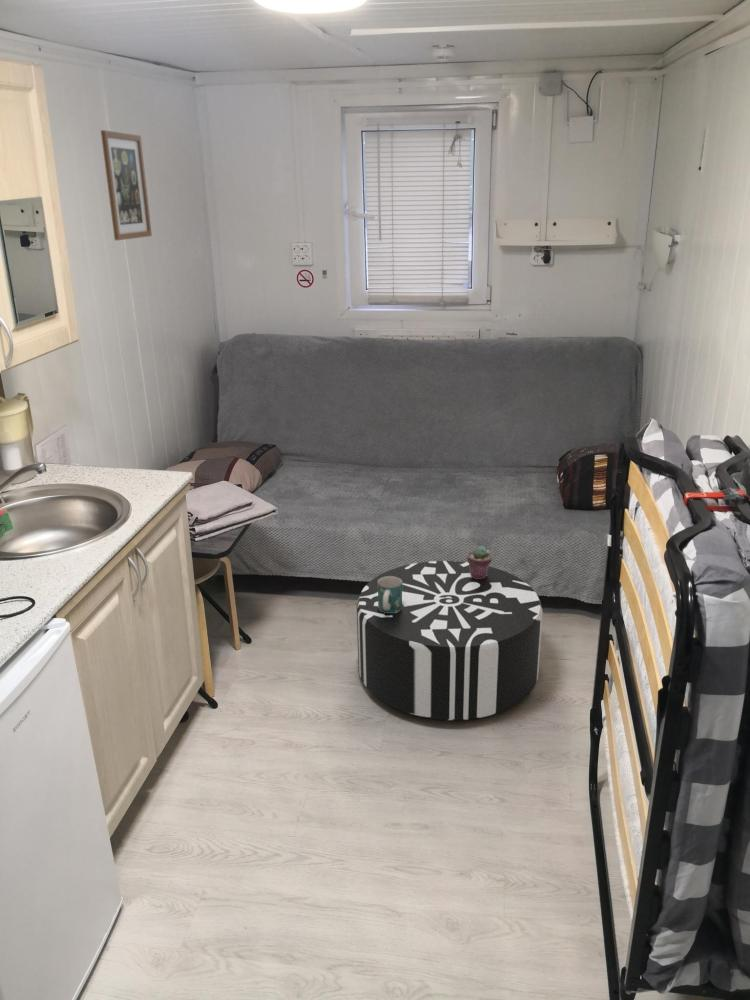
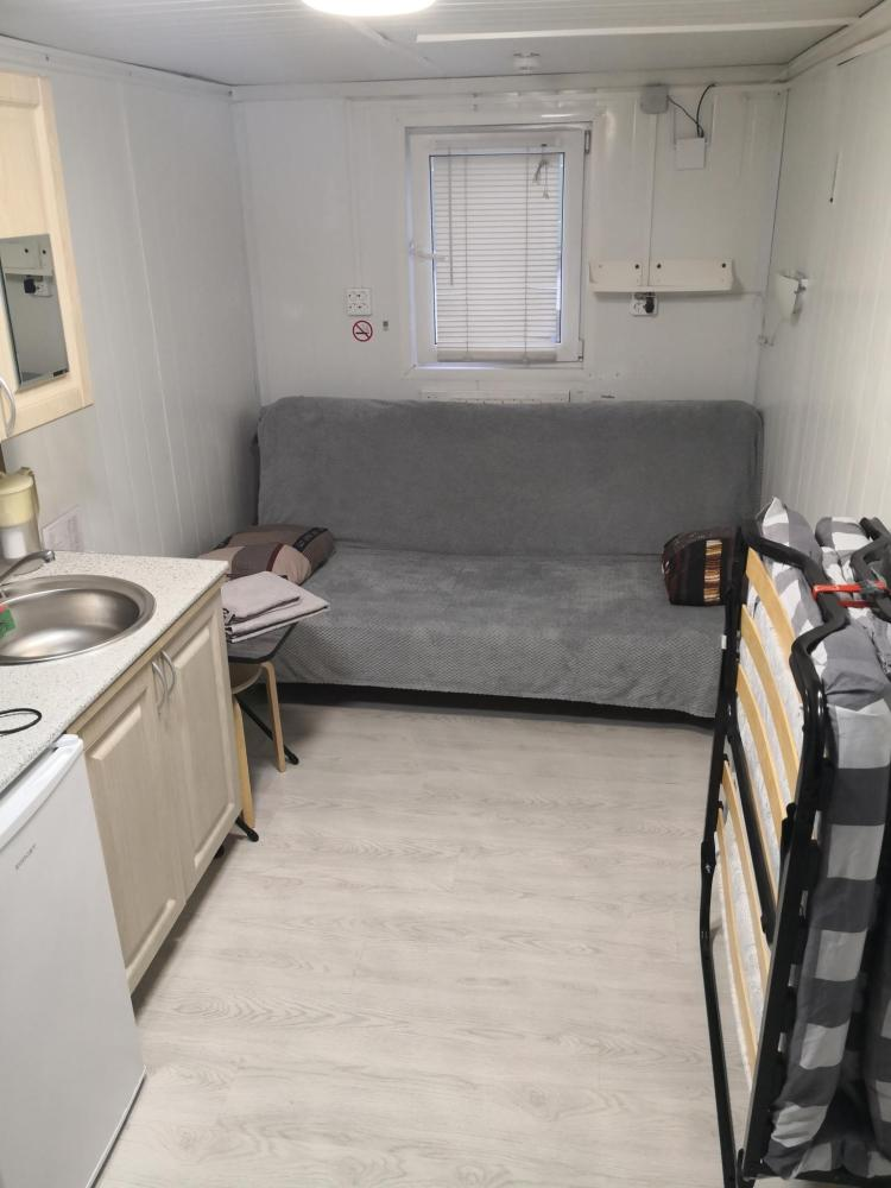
- mug [378,576,402,613]
- pouf [356,560,543,721]
- wall art [100,129,153,241]
- potted succulent [466,545,493,579]
